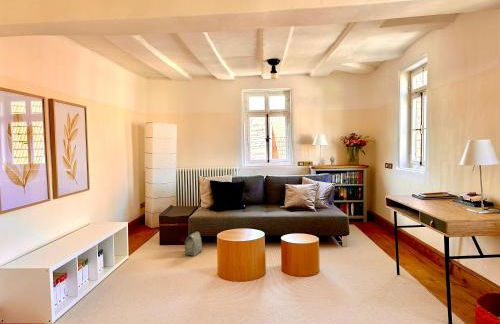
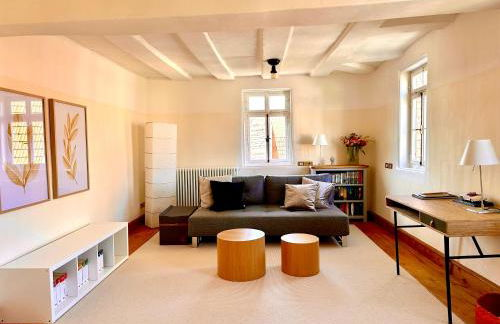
- bag [184,231,203,257]
